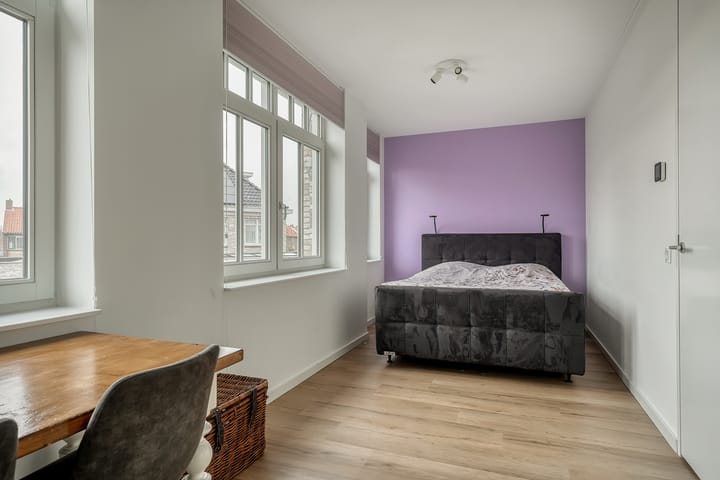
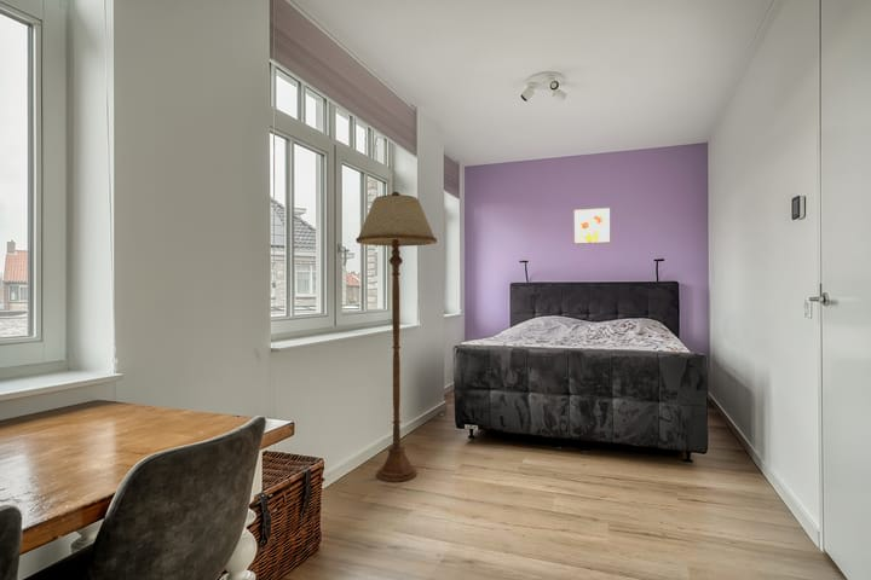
+ floor lamp [354,191,438,483]
+ wall art [573,207,611,245]
